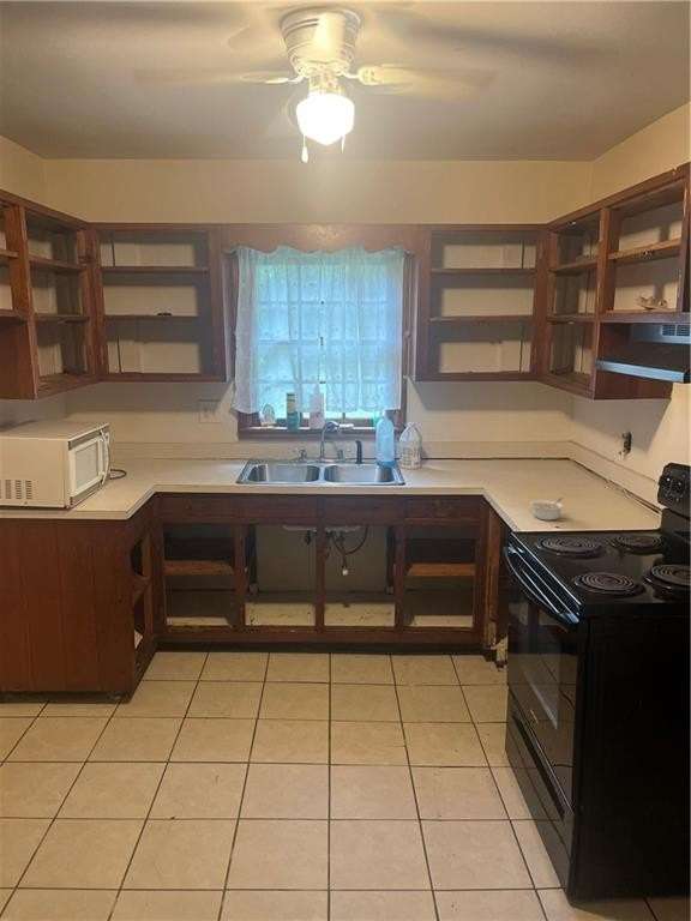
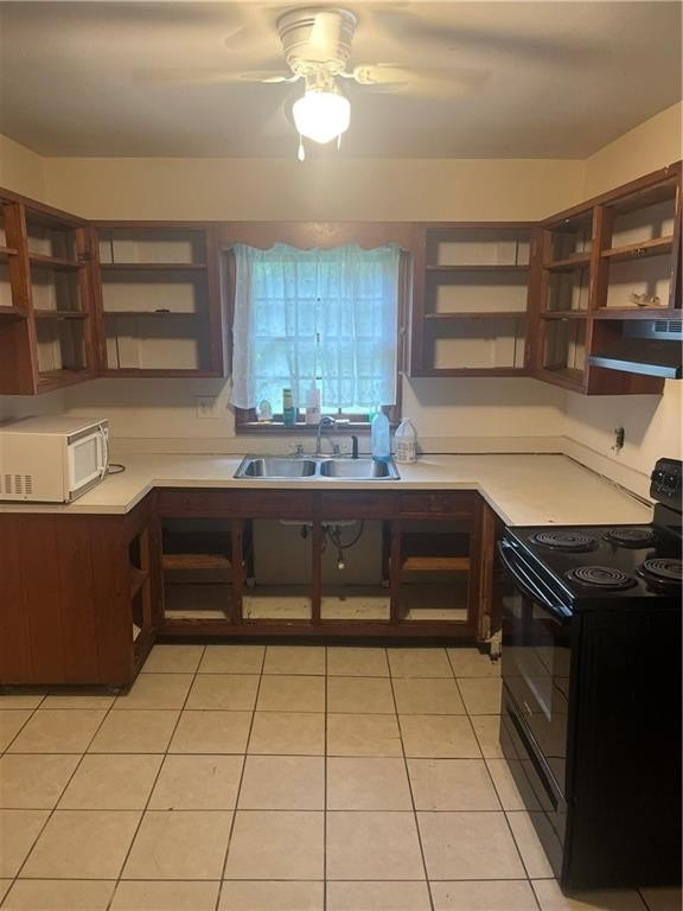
- legume [529,496,565,522]
